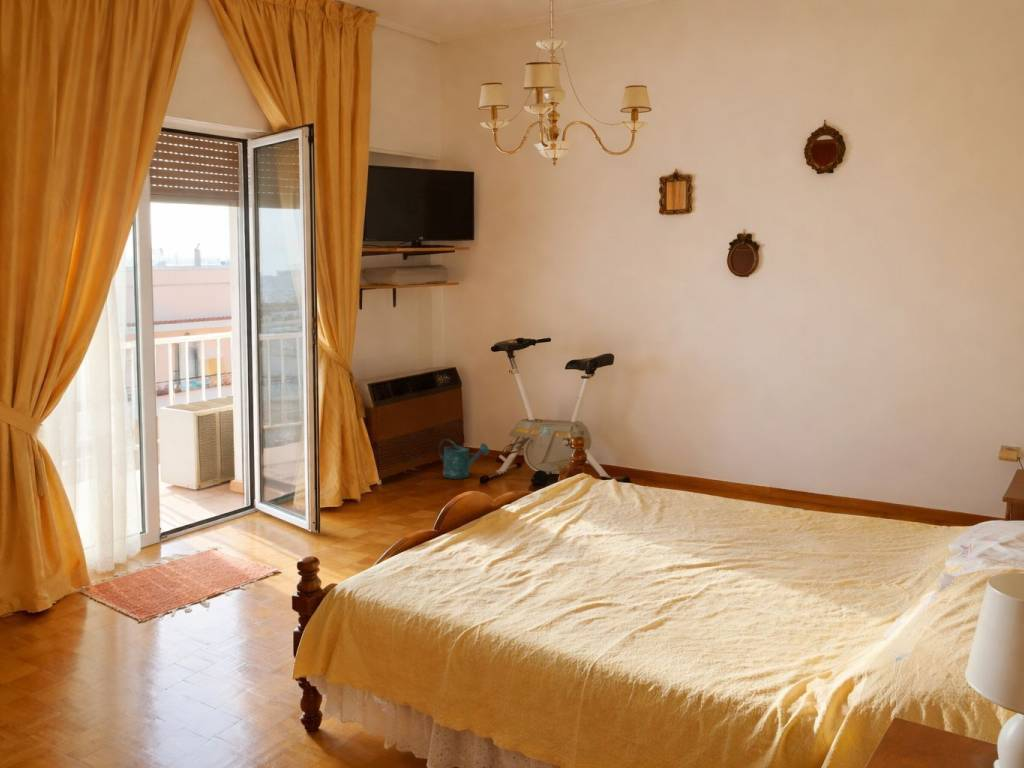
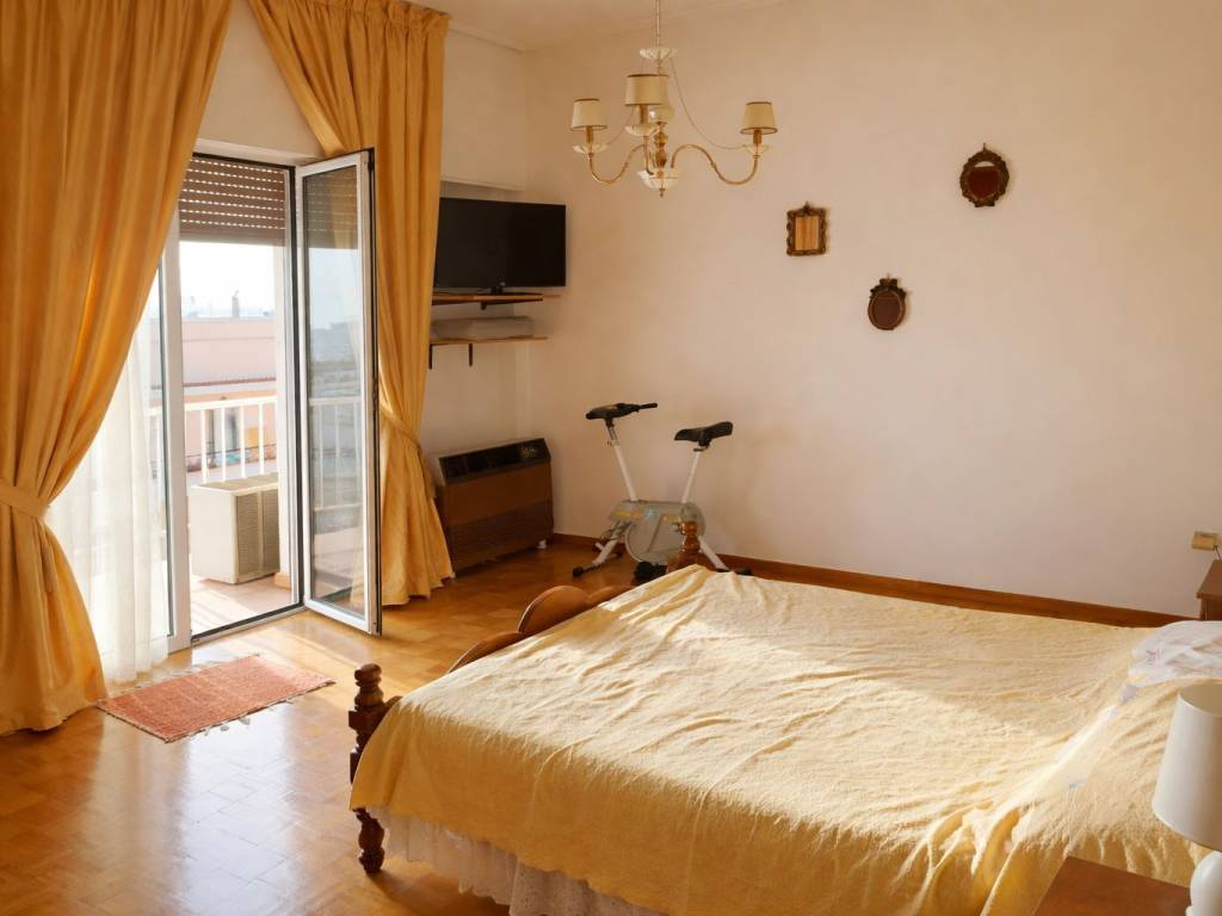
- watering can [438,438,490,480]
